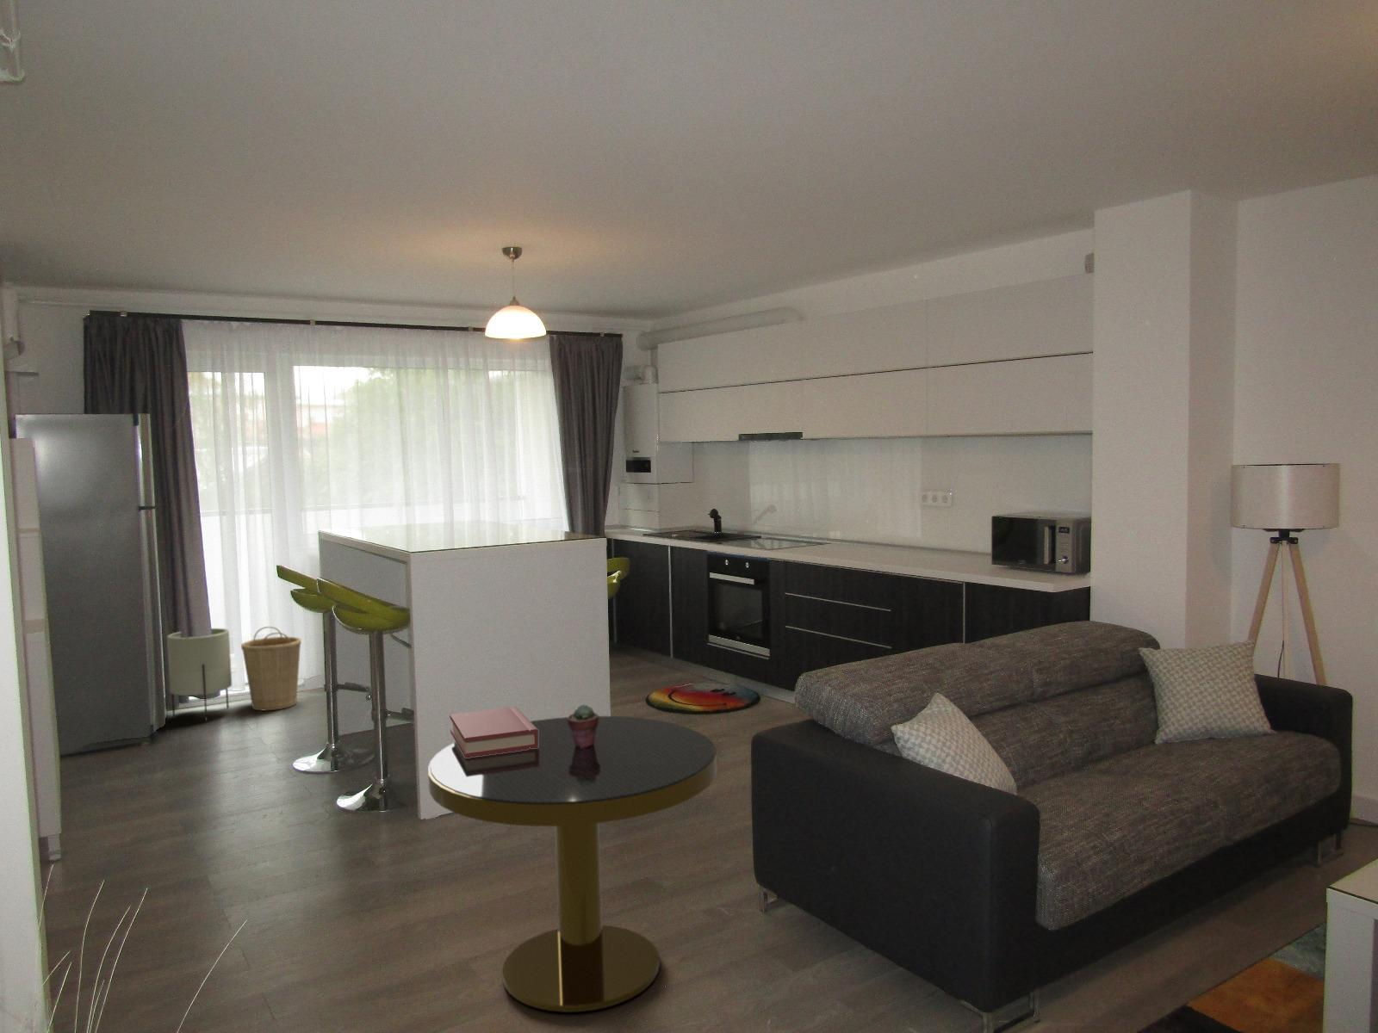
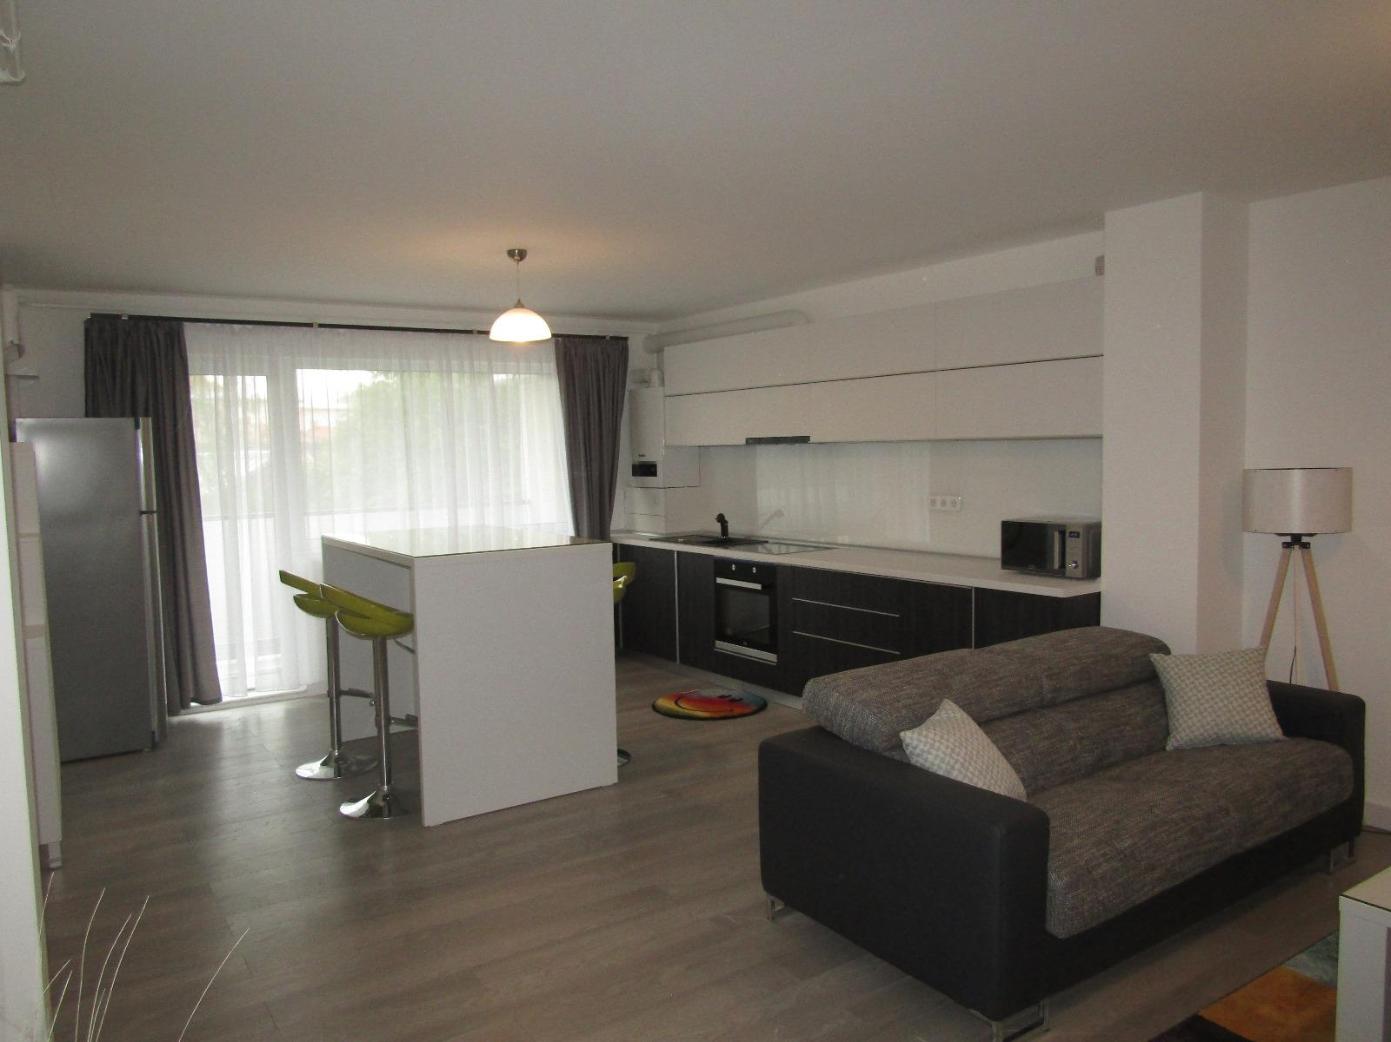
- planter [166,627,232,723]
- potted succulent [566,703,599,748]
- side table [428,715,717,1013]
- hardback book [449,706,538,757]
- basket [240,626,303,711]
